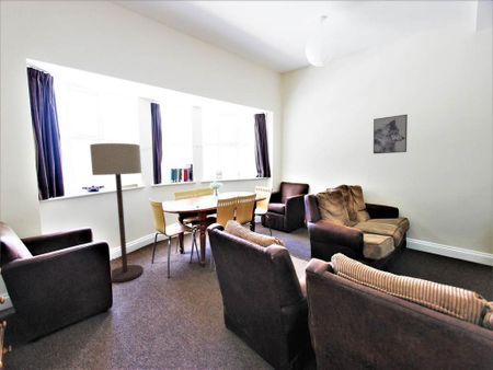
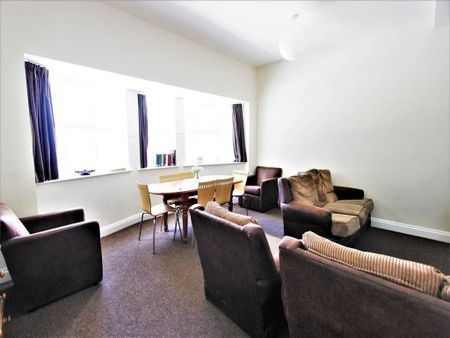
- floor lamp [89,142,145,284]
- wall art [372,114,409,154]
